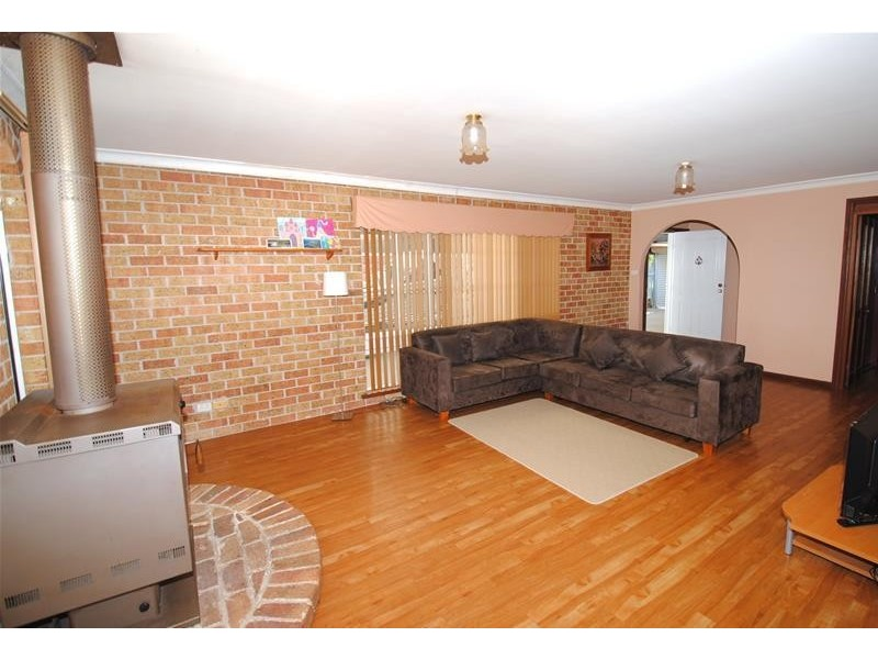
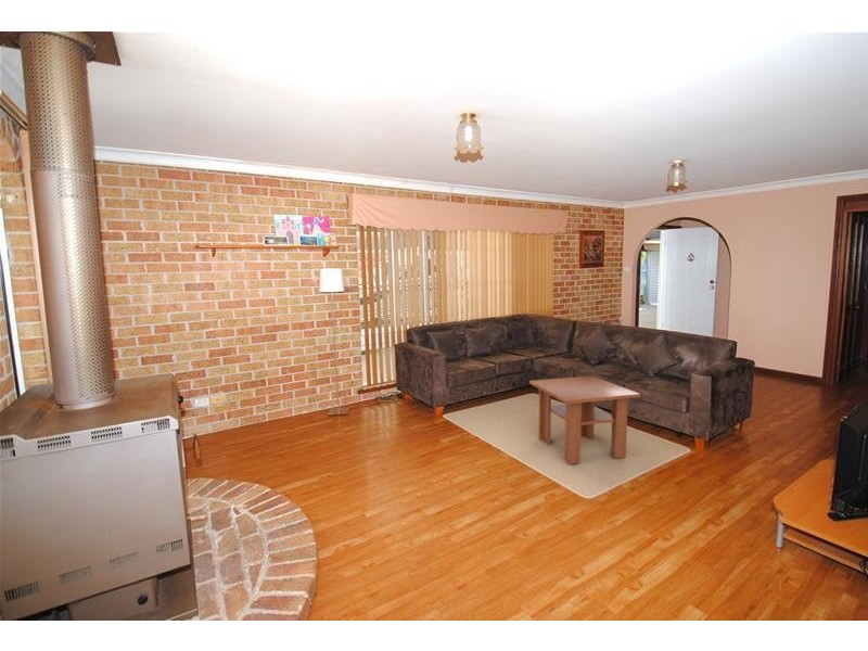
+ coffee table [528,374,641,465]
